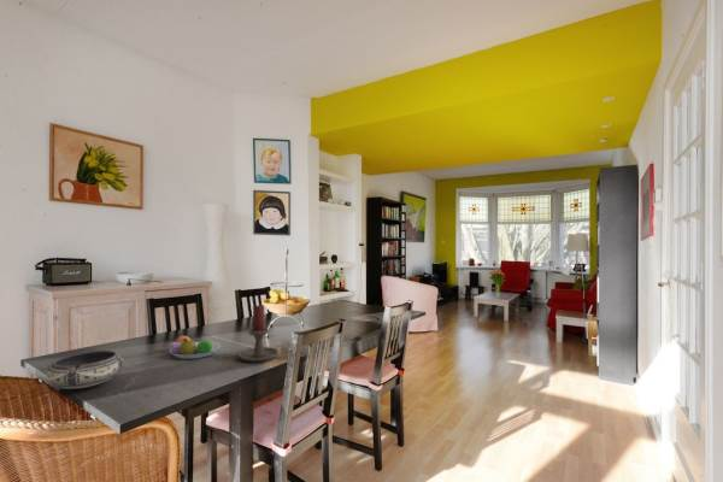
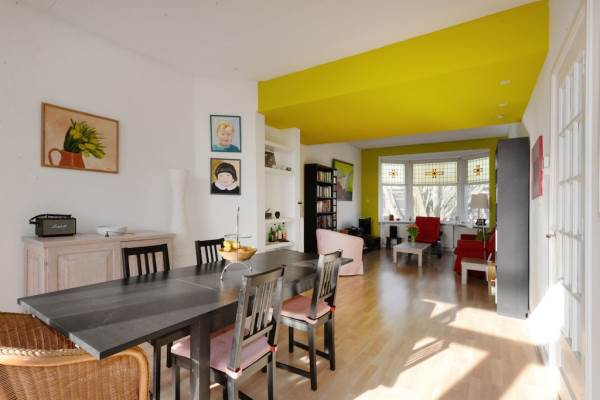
- bowl [43,349,125,390]
- candle holder [237,304,290,363]
- fruit bowl [167,334,222,360]
